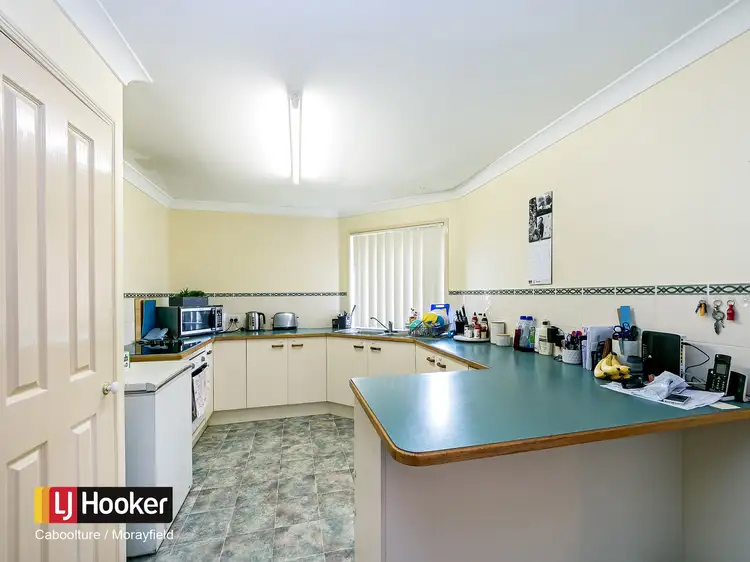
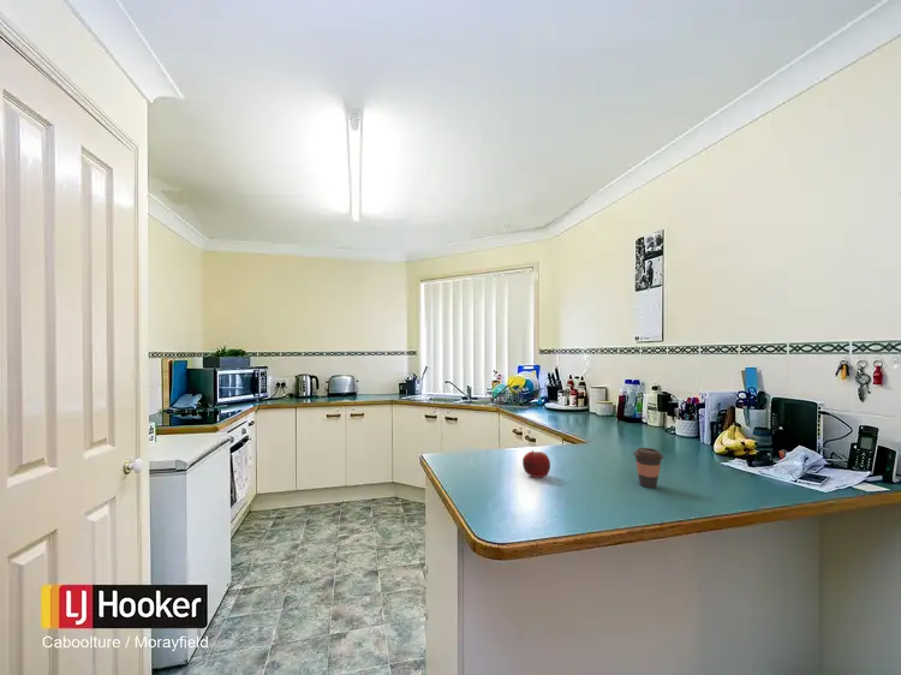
+ fruit [521,449,551,479]
+ coffee cup [632,447,664,489]
